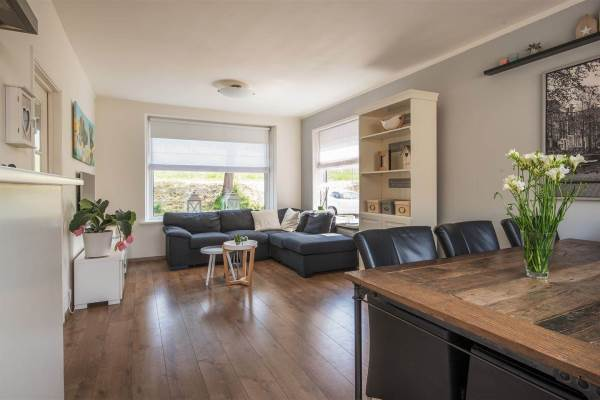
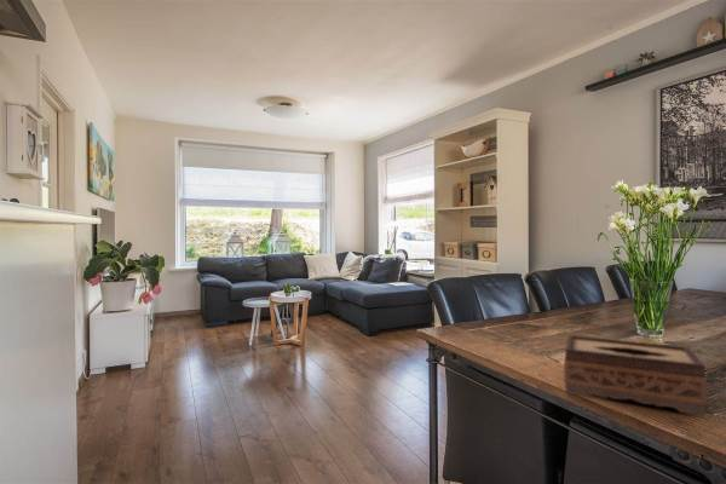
+ tissue box [563,334,708,417]
